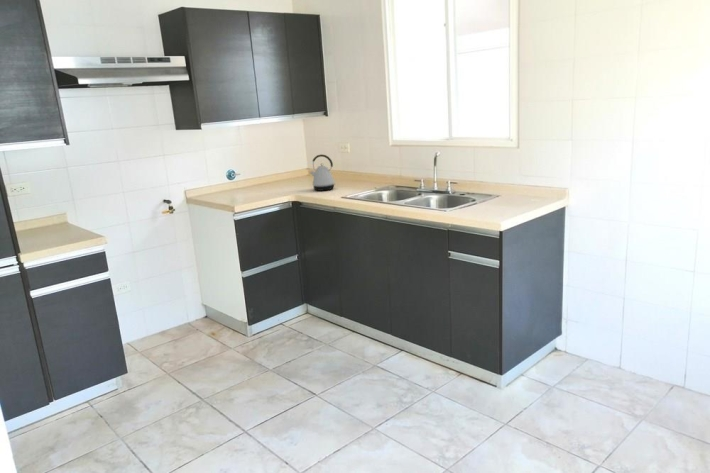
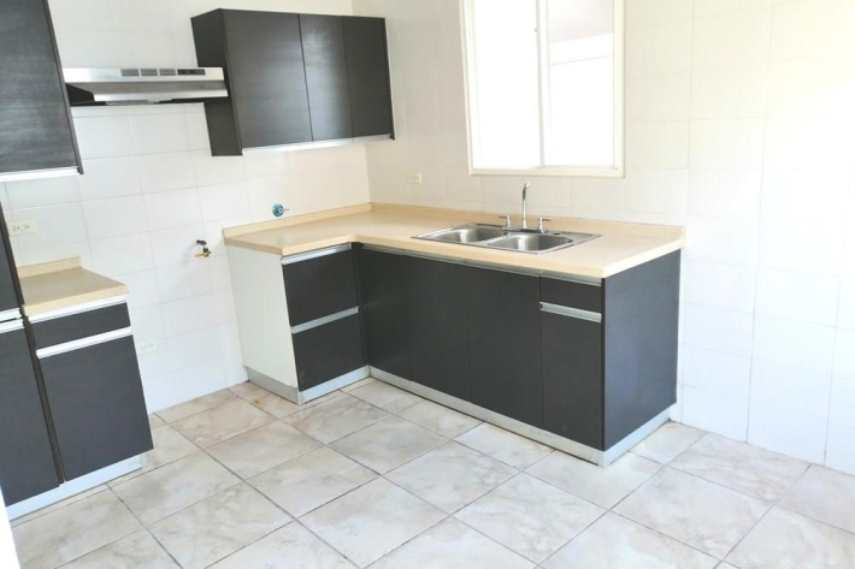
- kettle [309,153,337,192]
